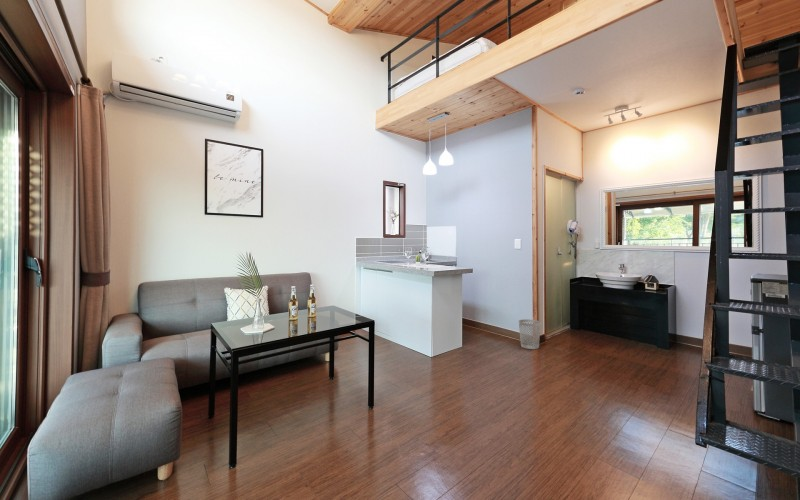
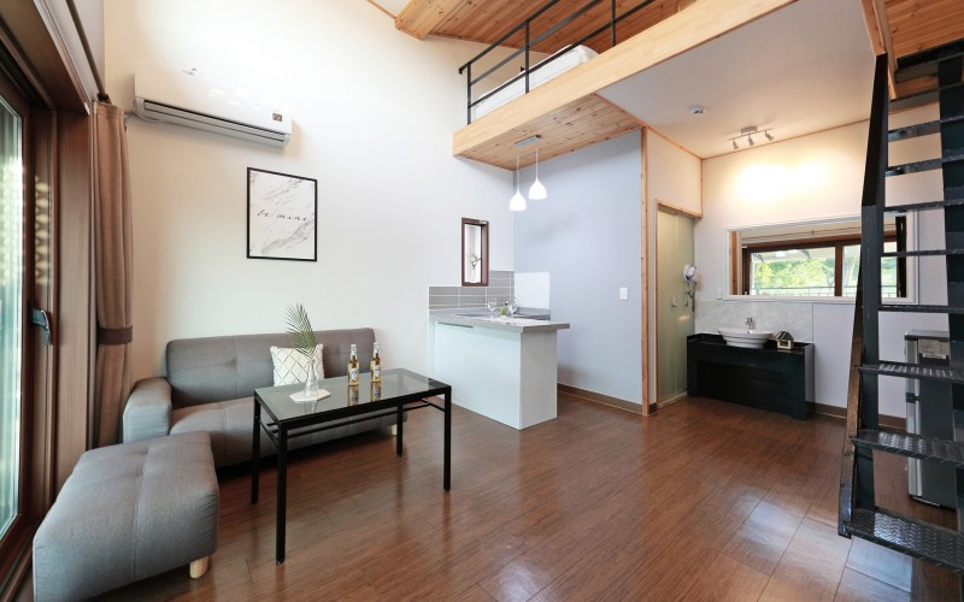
- wastebasket [518,318,542,350]
